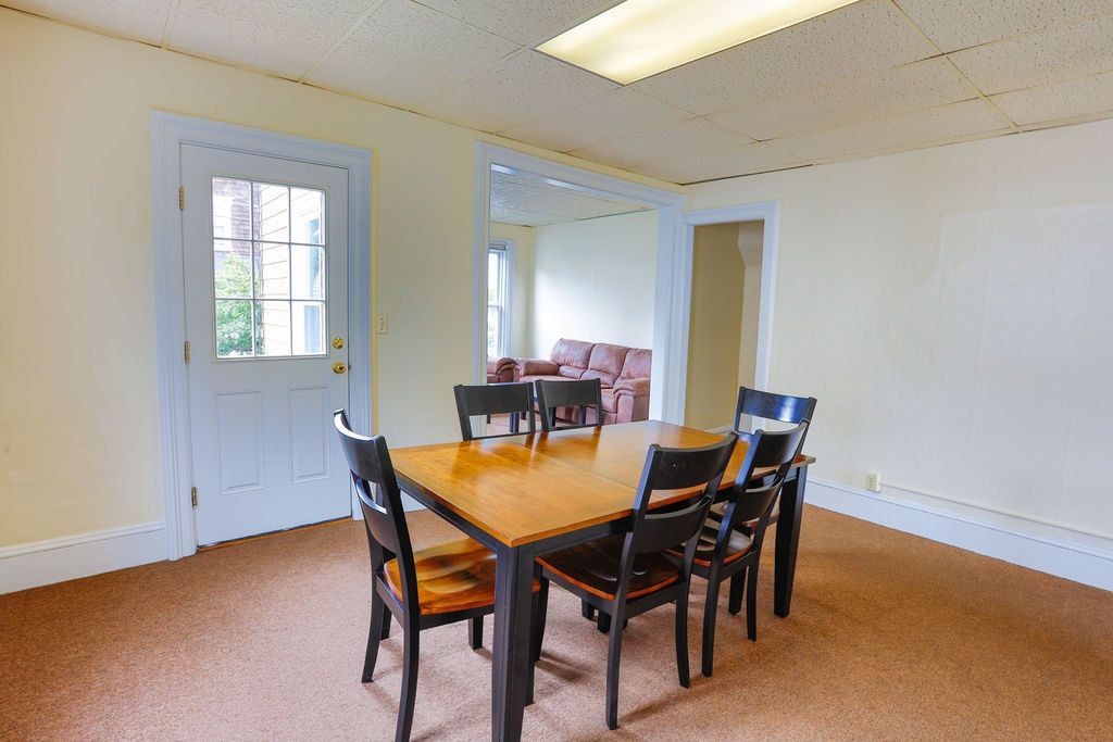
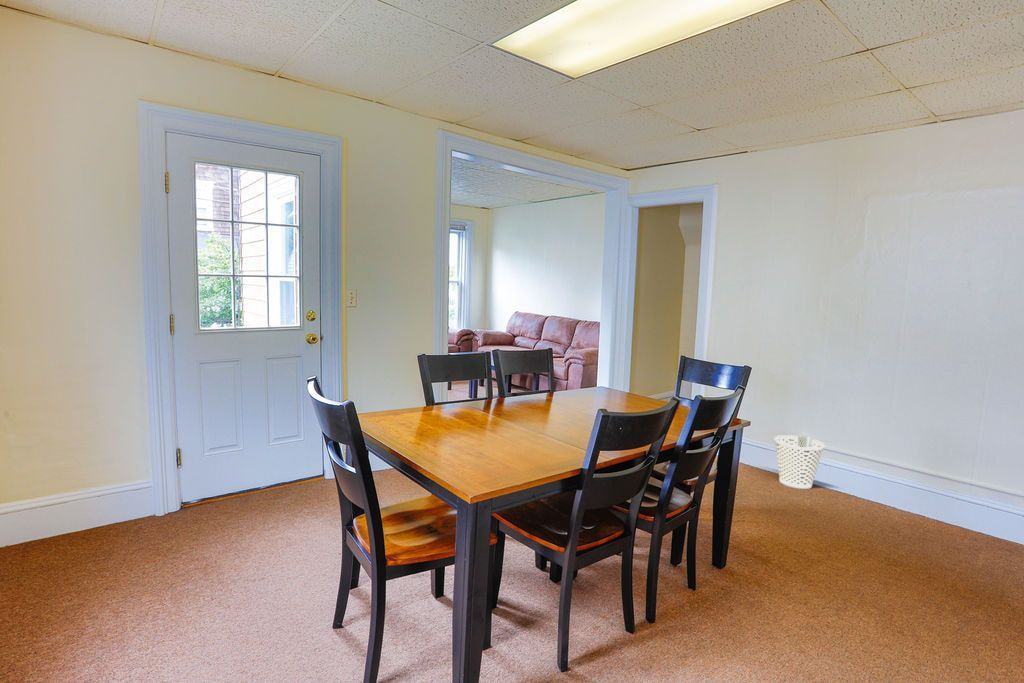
+ wastebasket [774,434,826,490]
